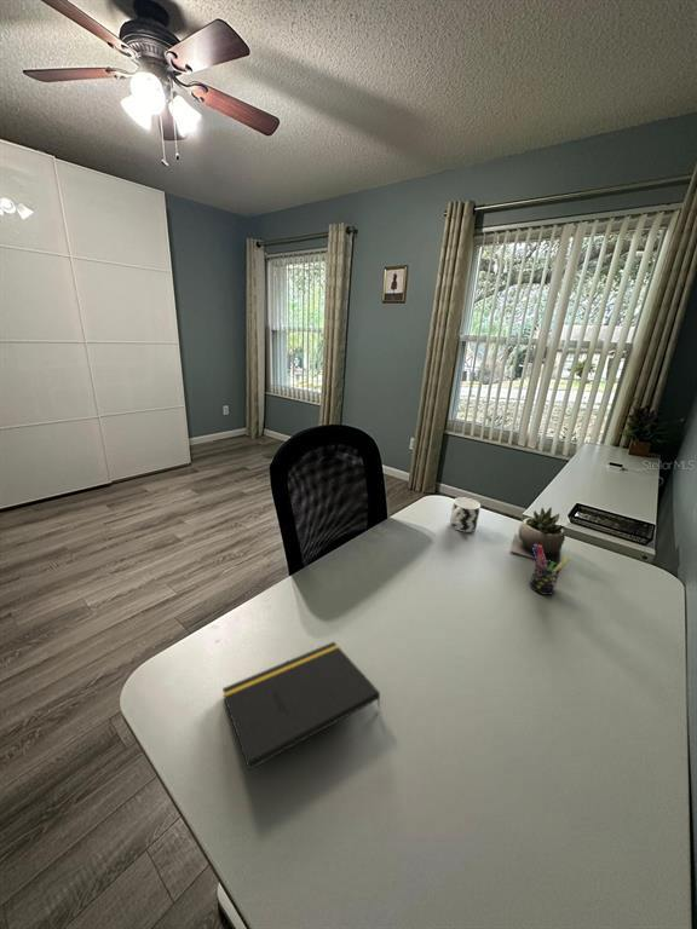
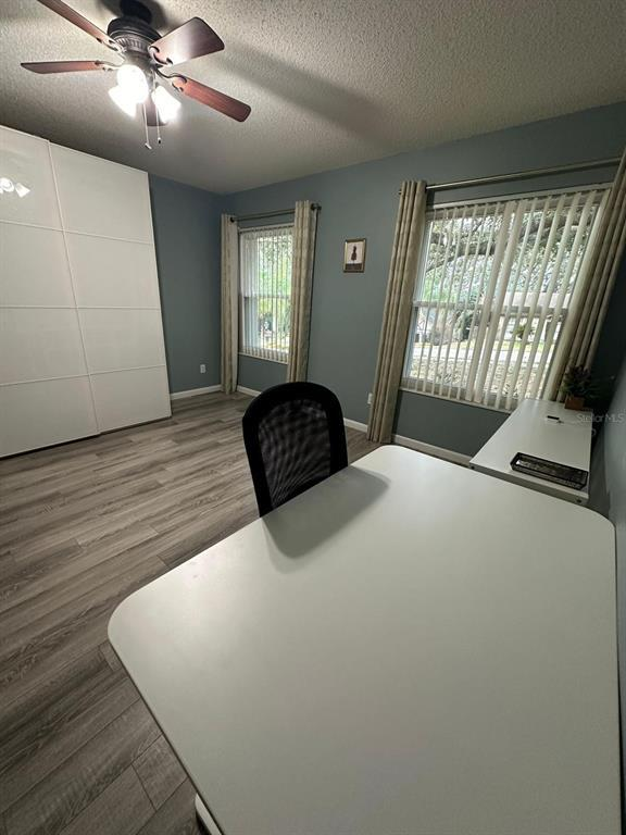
- cup [449,496,482,533]
- notepad [221,641,381,772]
- succulent plant [509,506,568,566]
- pen holder [529,544,571,596]
